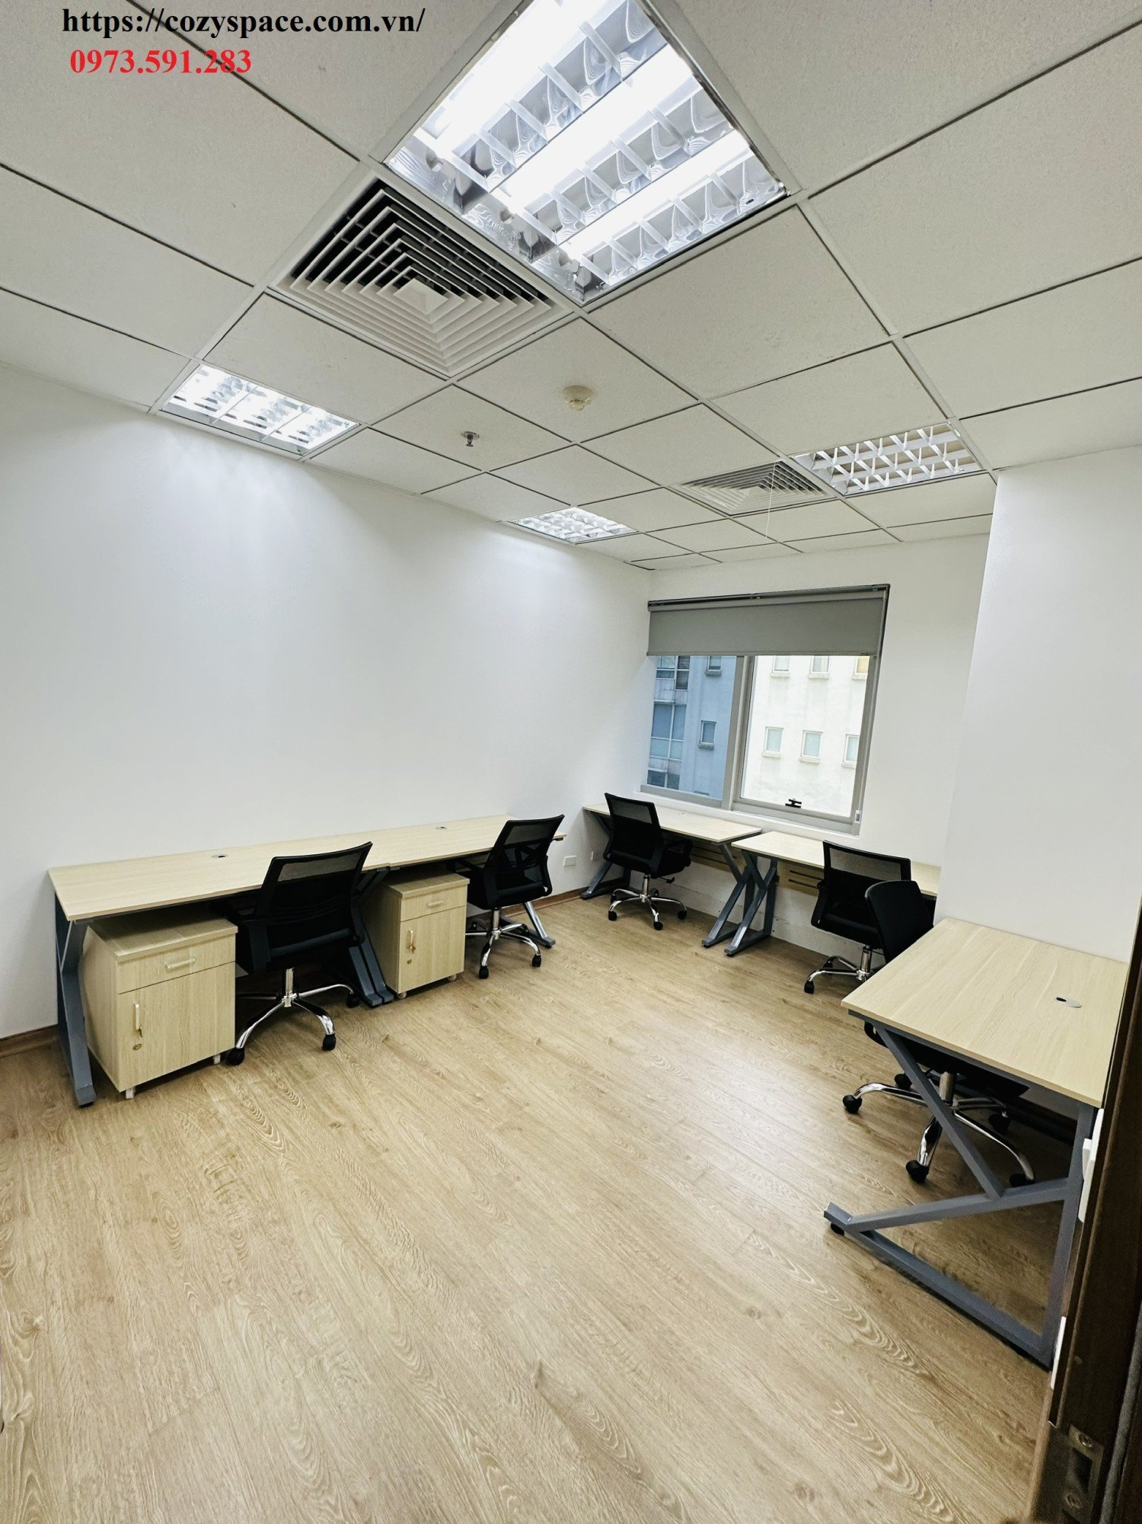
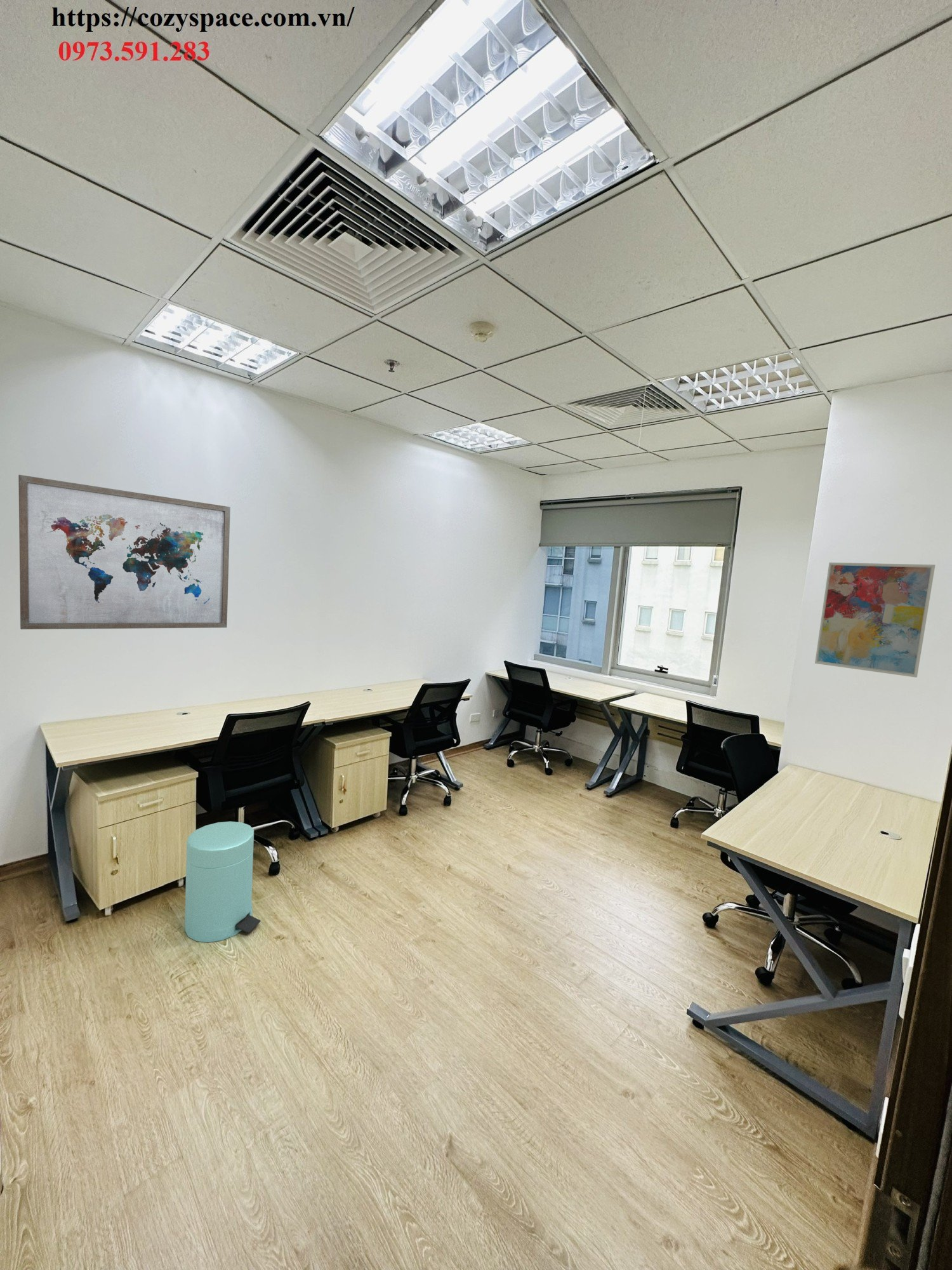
+ wall art [18,474,231,630]
+ trash can [184,821,261,943]
+ wall art [814,562,936,678]
